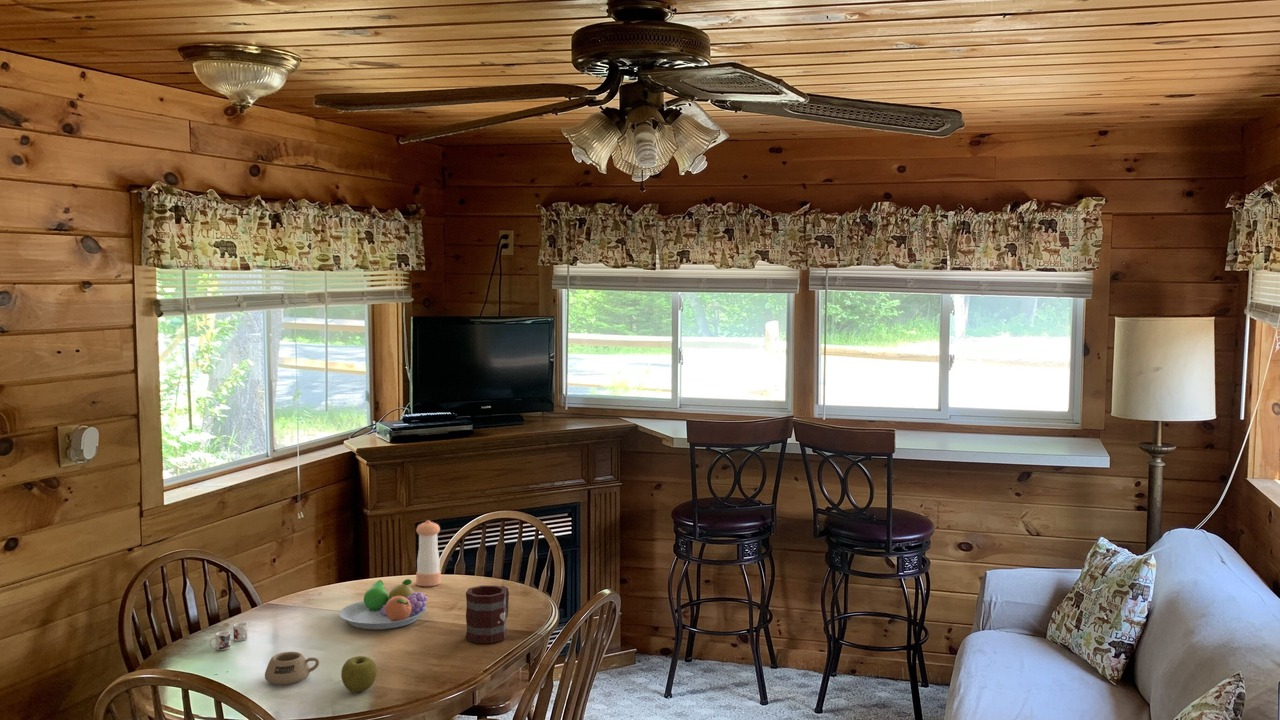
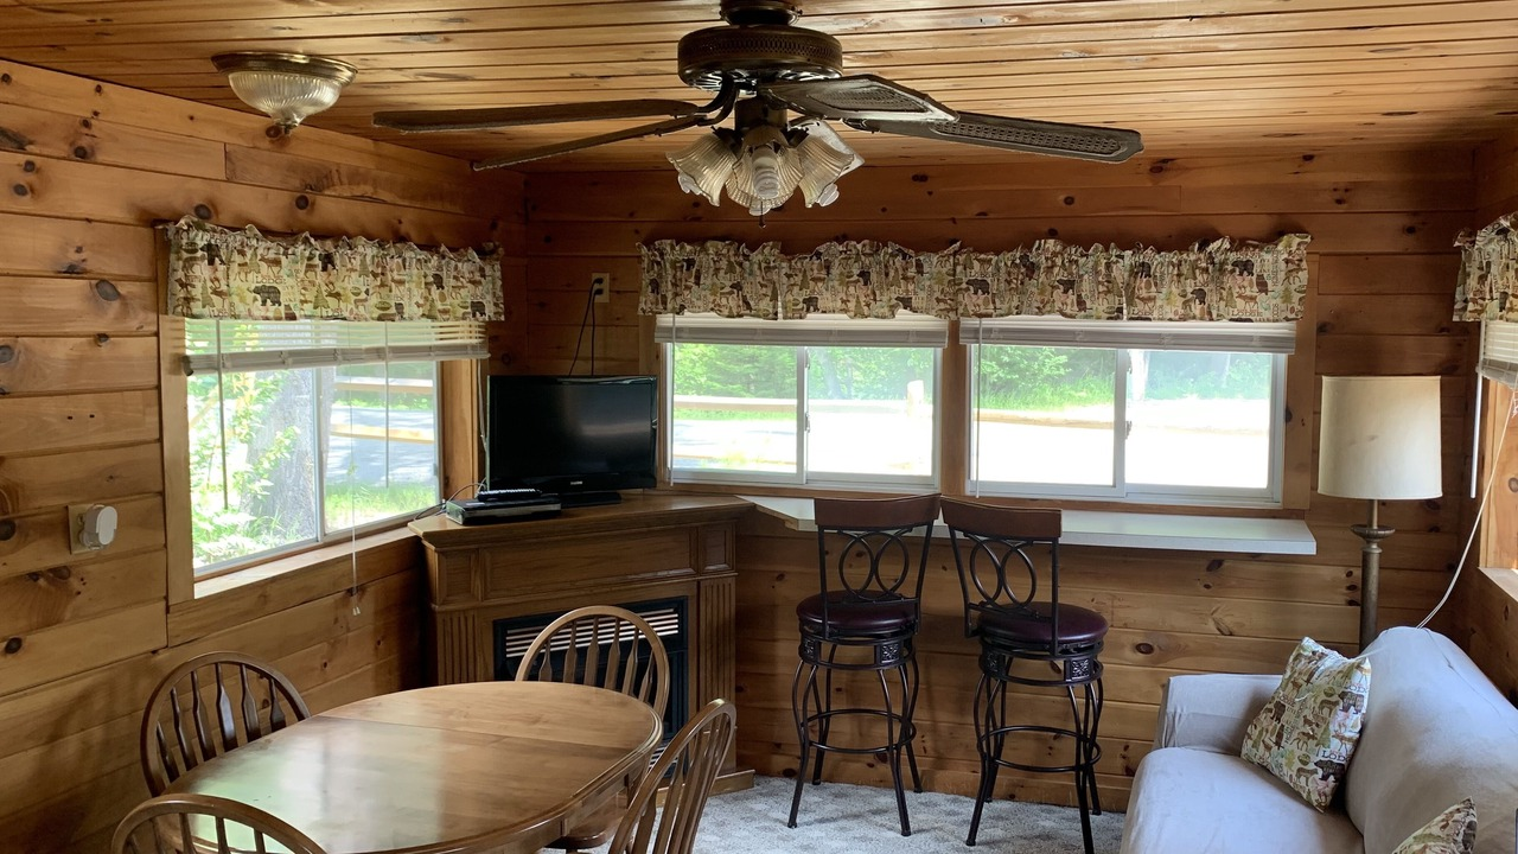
- pepper shaker [415,519,442,587]
- mug [208,621,249,651]
- apple [340,655,378,693]
- mug [465,584,510,644]
- fruit bowl [339,578,428,630]
- mug [264,651,320,685]
